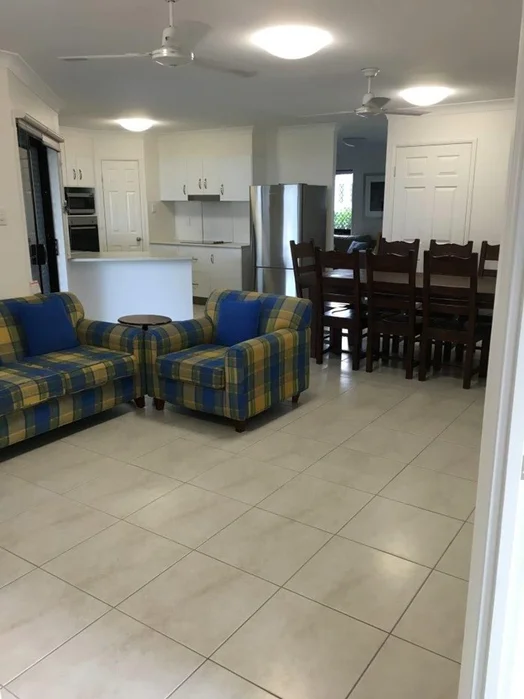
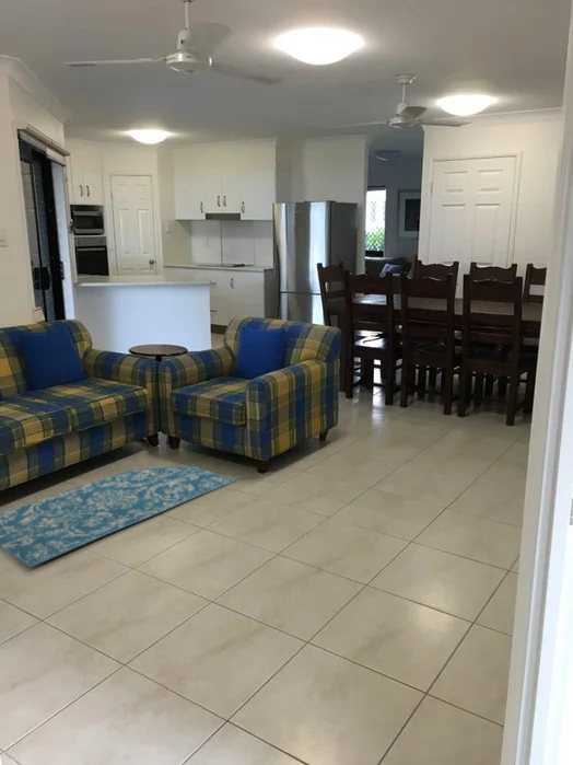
+ rug [0,465,237,568]
